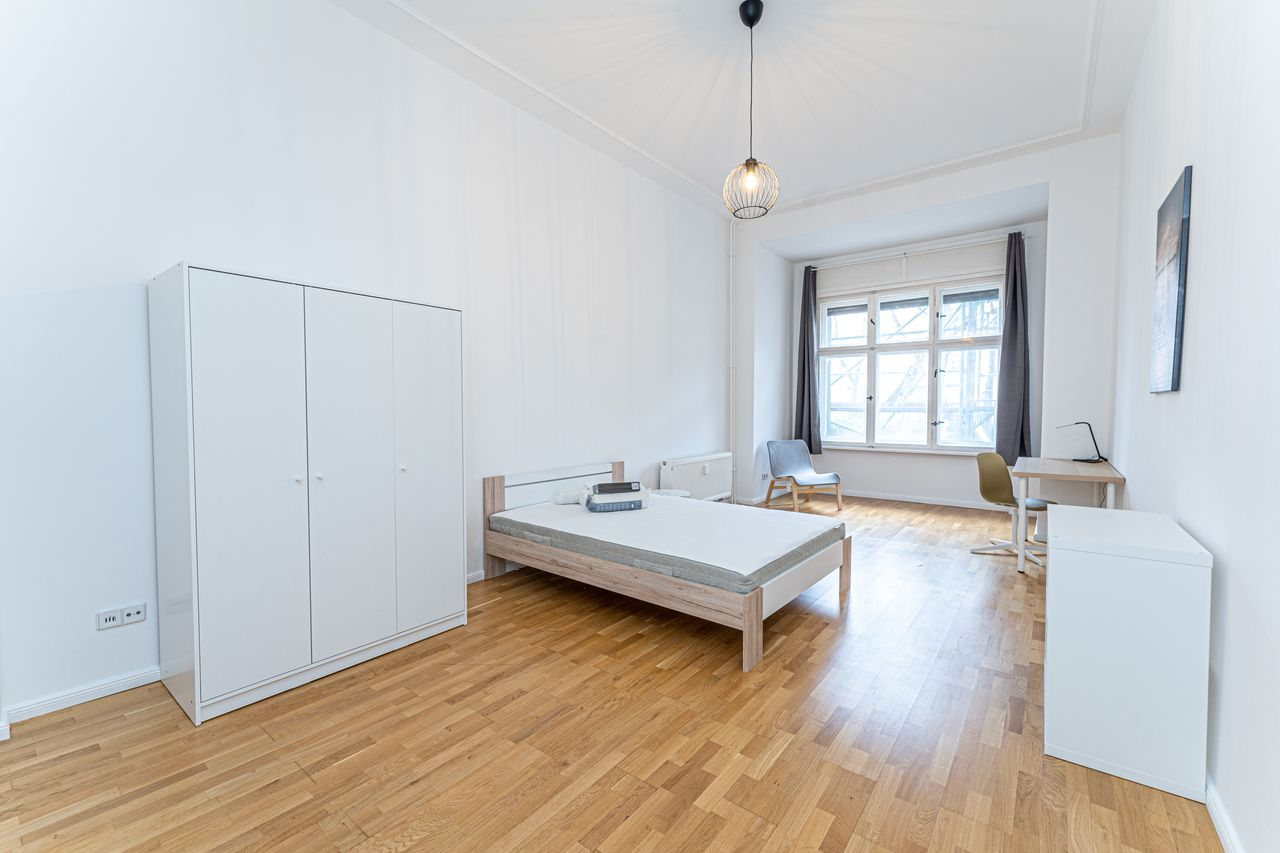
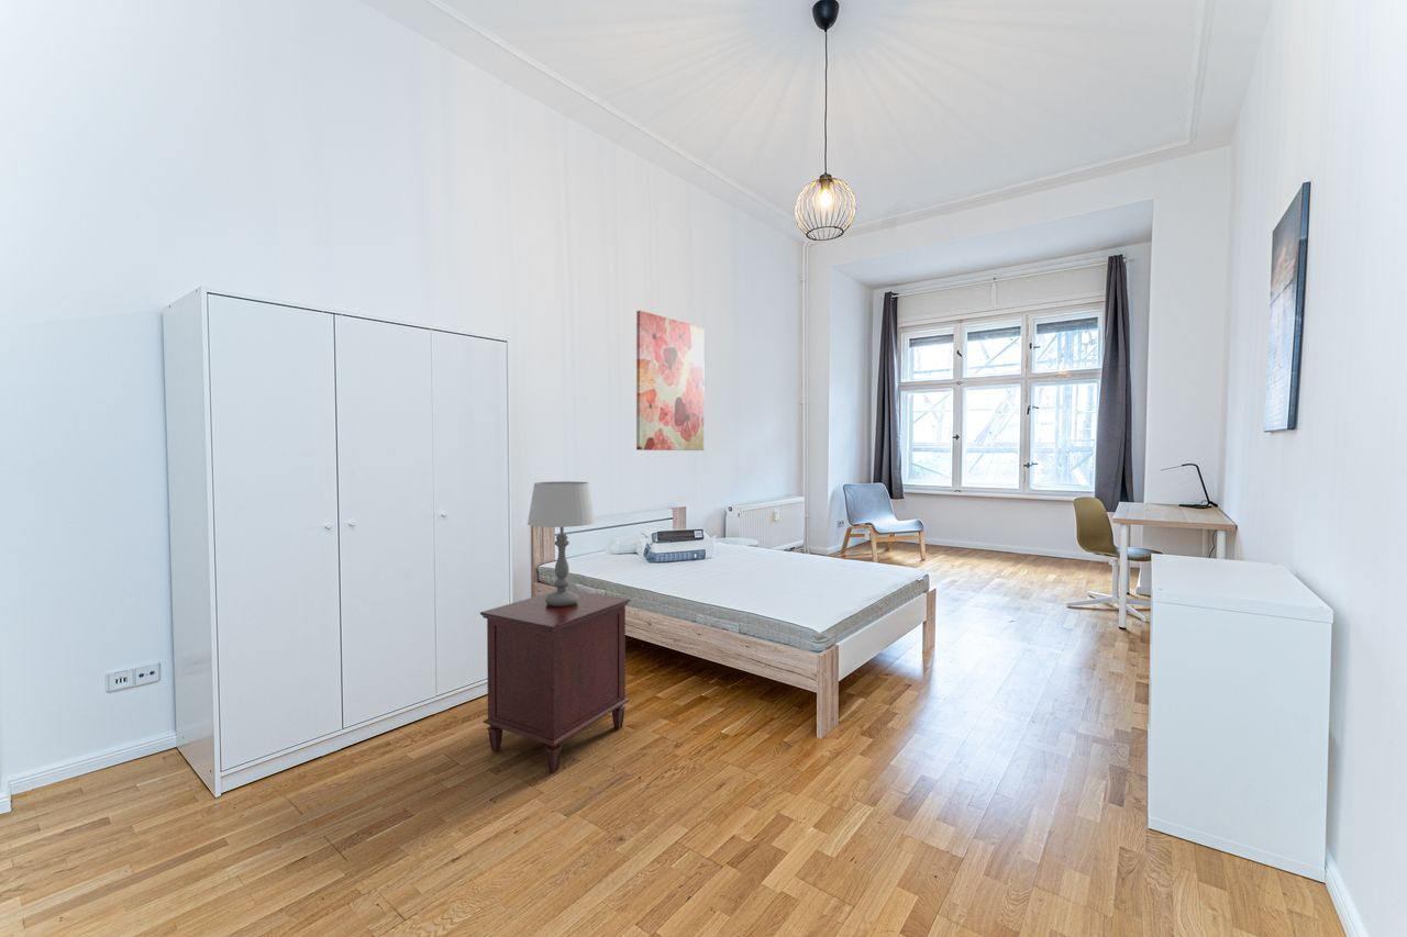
+ wall art [635,310,706,451]
+ nightstand [479,588,631,773]
+ table lamp [527,480,597,606]
